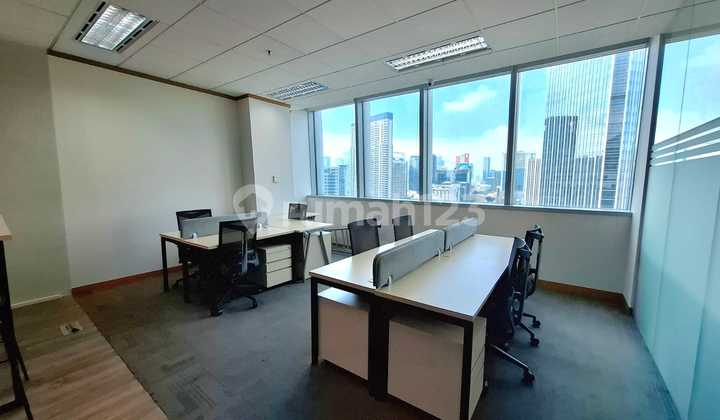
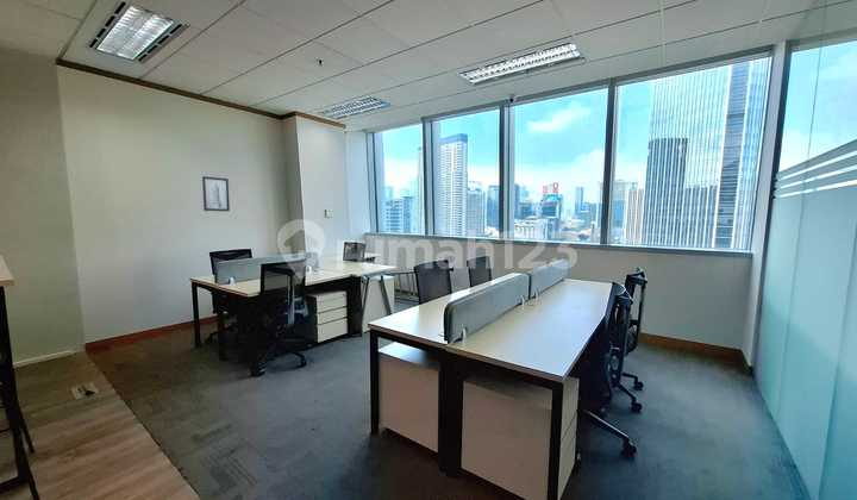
+ wall art [201,175,231,212]
